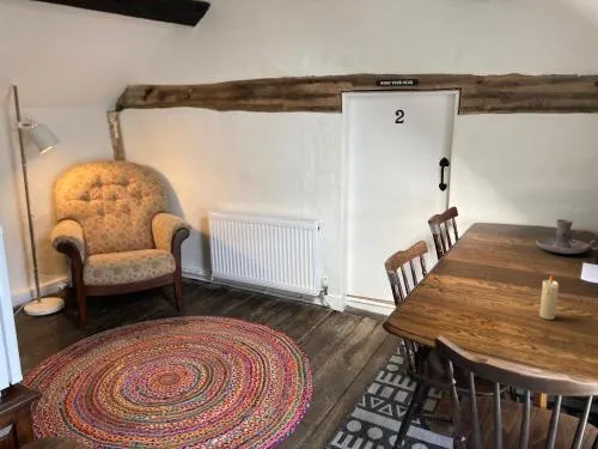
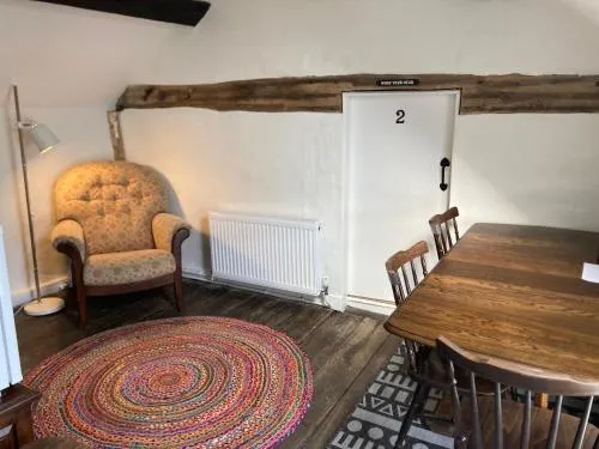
- candle [538,274,560,321]
- candle holder [535,218,598,255]
